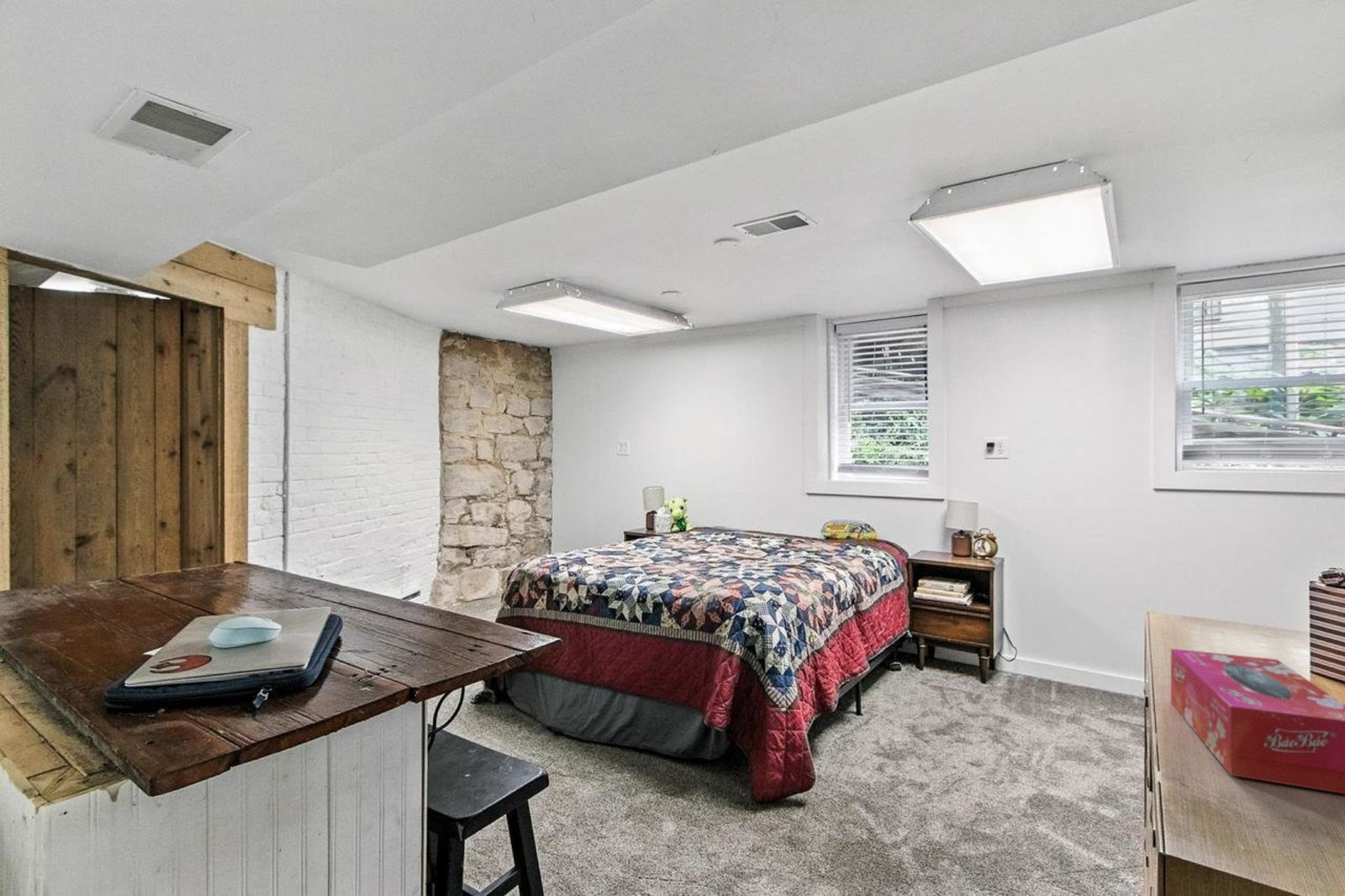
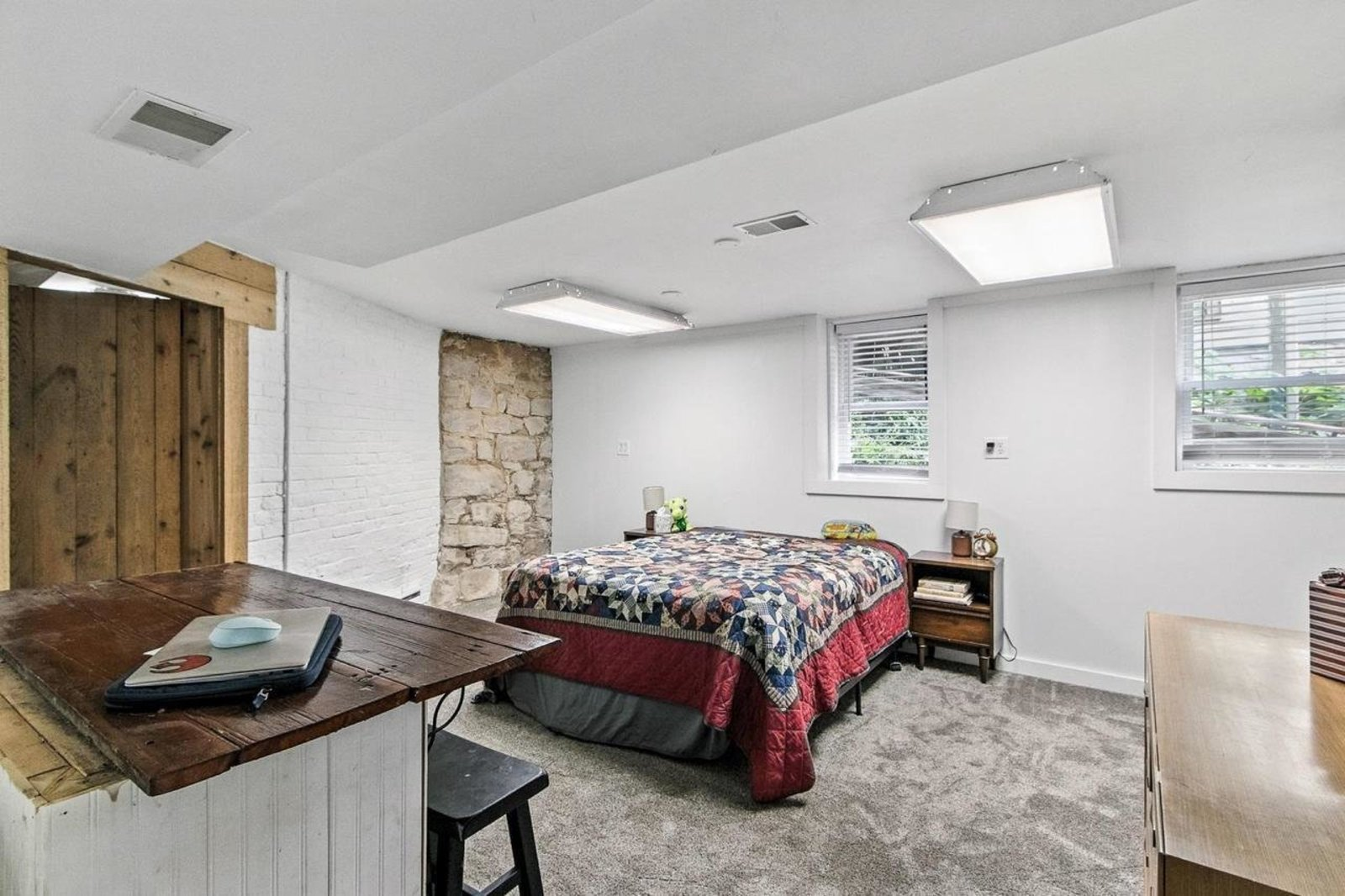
- tissue box [1170,648,1345,794]
